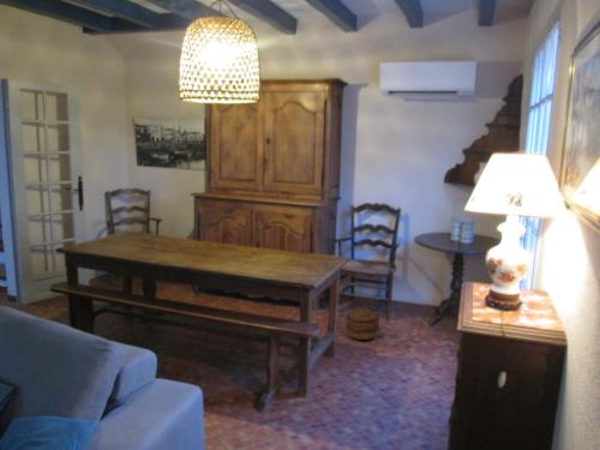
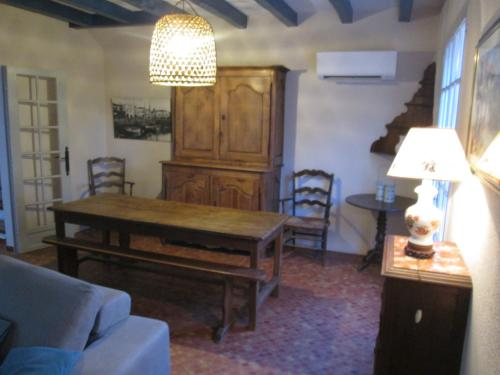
- basket [346,307,380,341]
